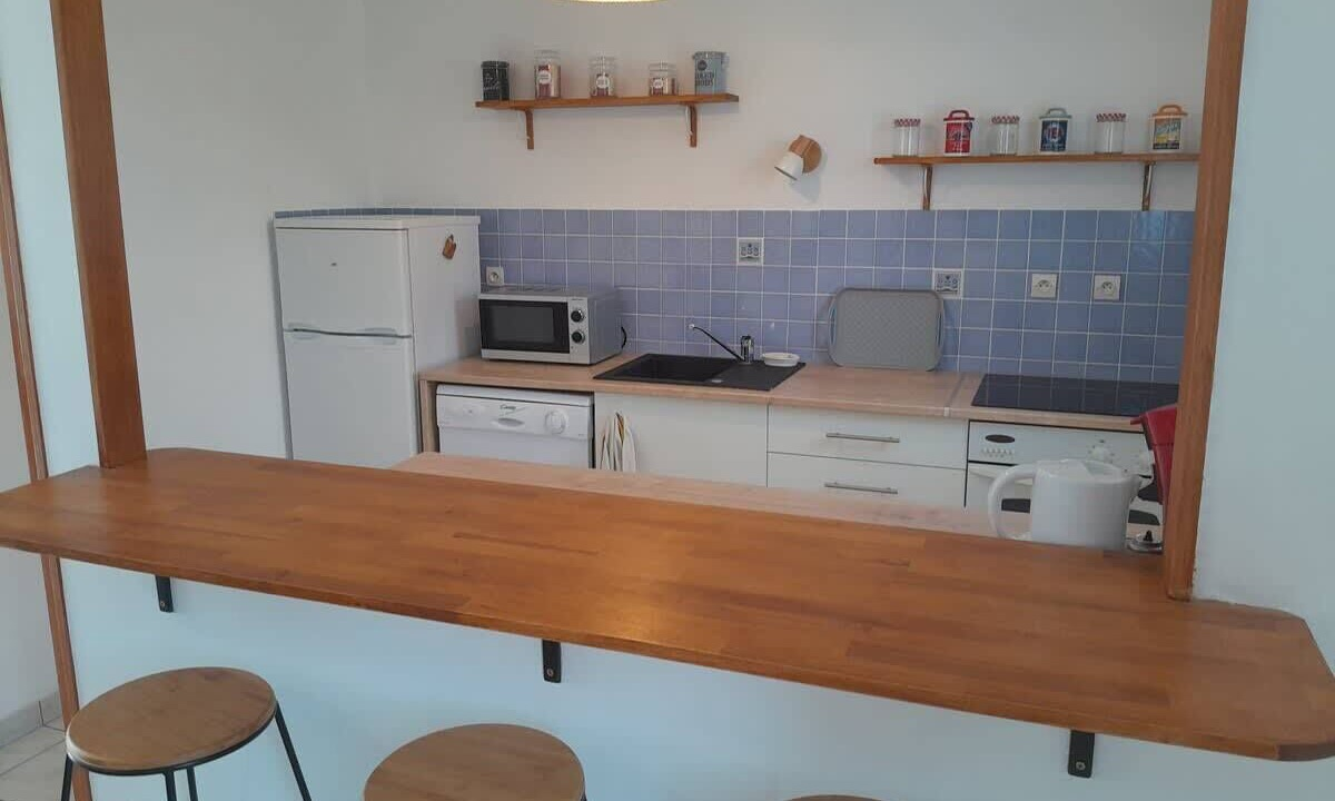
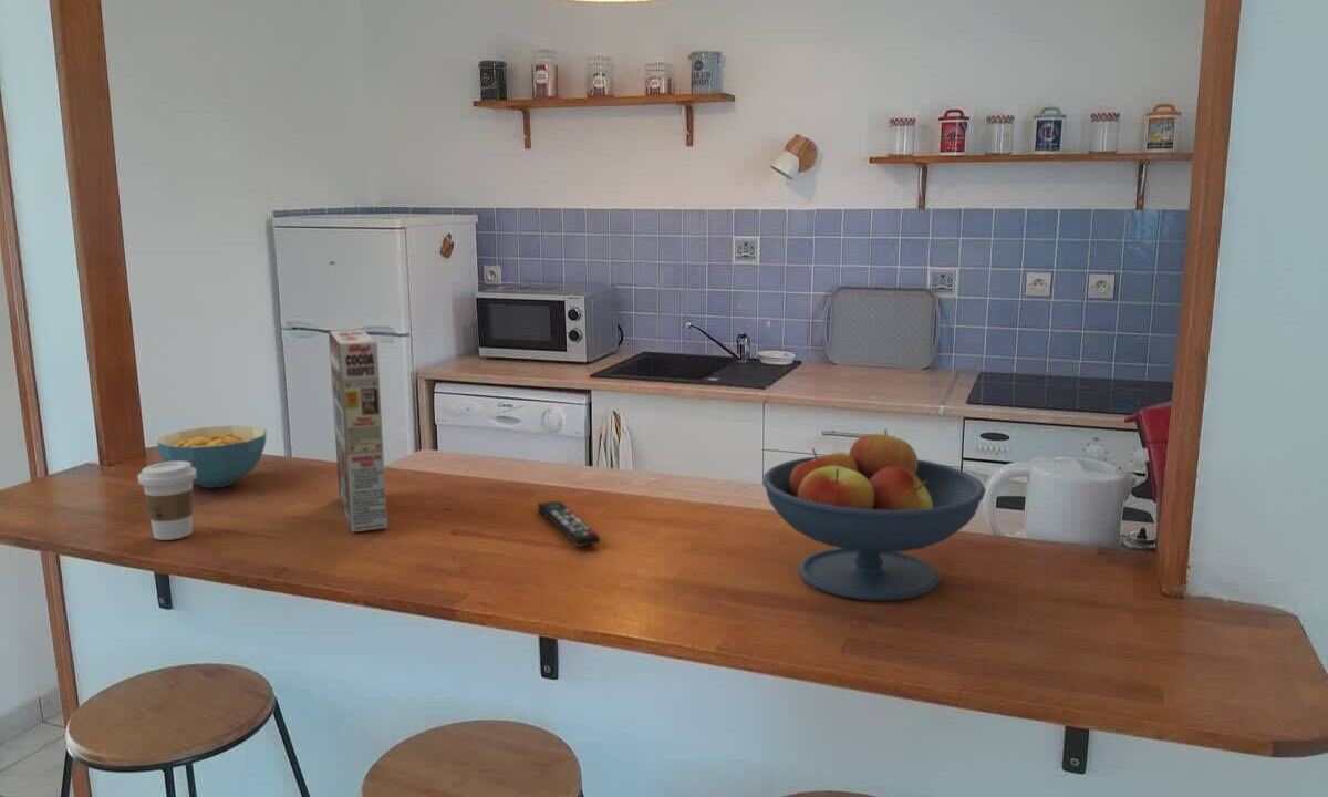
+ remote control [537,499,601,548]
+ cereal bowl [156,424,268,488]
+ coffee cup [136,462,197,541]
+ cereal box [328,328,388,534]
+ fruit bowl [761,428,987,602]
